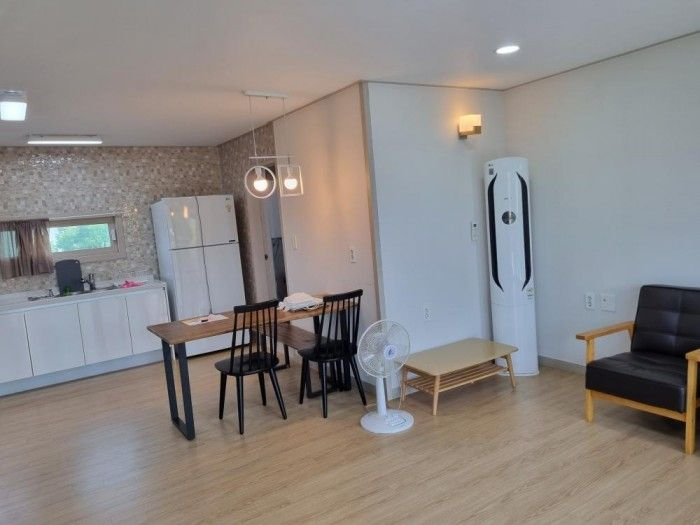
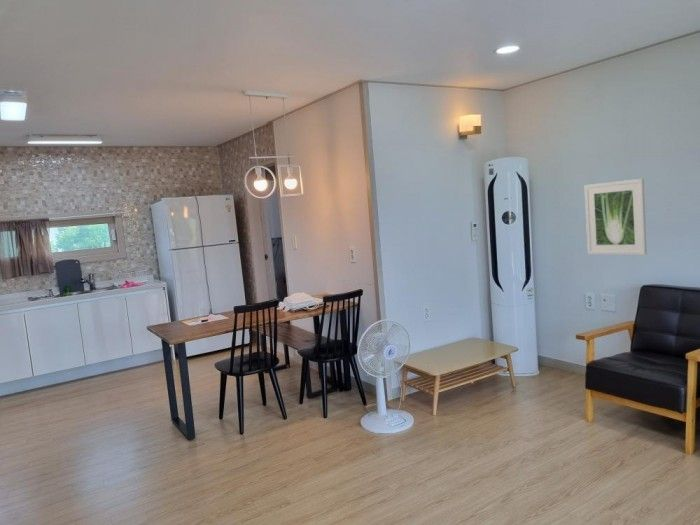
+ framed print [584,178,648,256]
